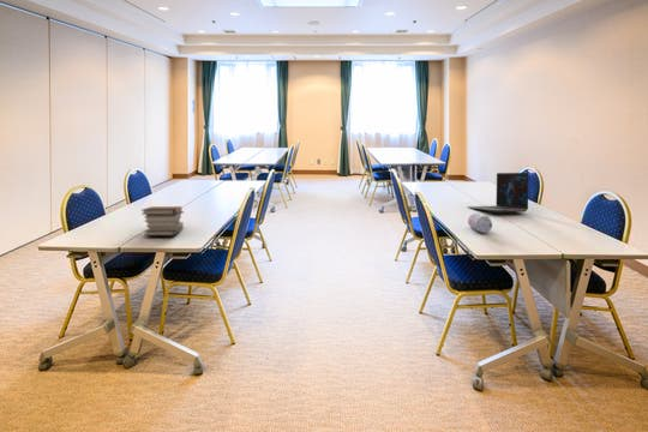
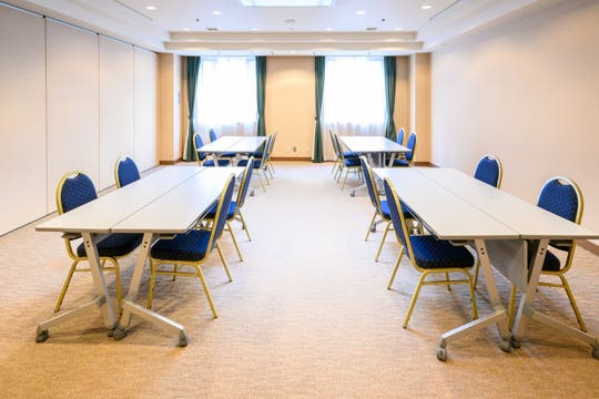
- book stack [140,205,185,236]
- pencil case [467,212,493,234]
- laptop [466,172,530,214]
